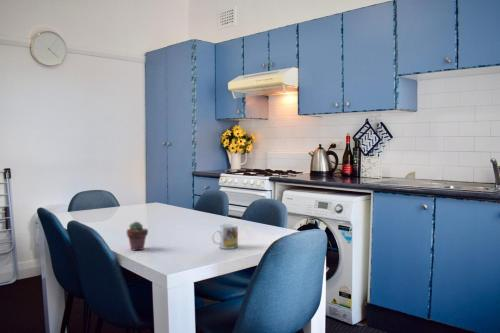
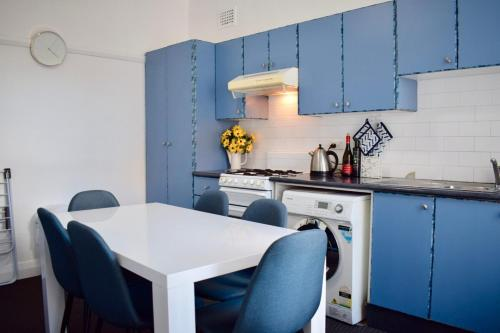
- potted succulent [126,220,149,251]
- mug [211,223,239,250]
